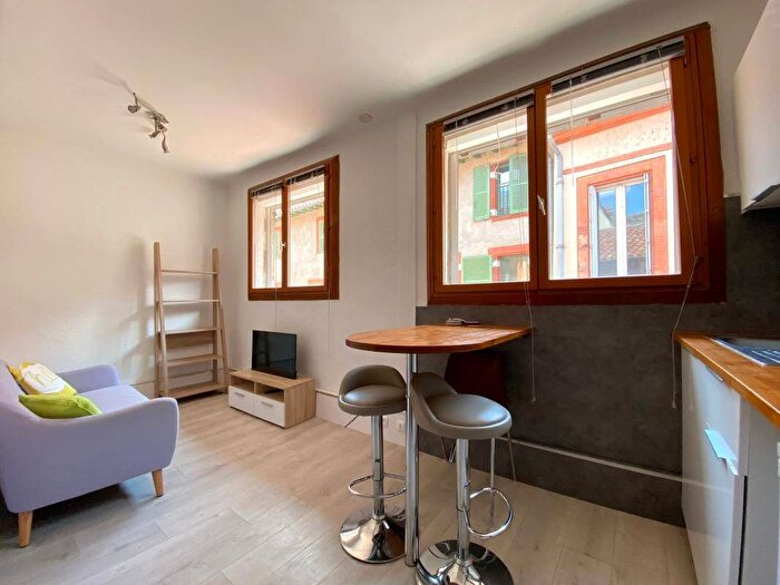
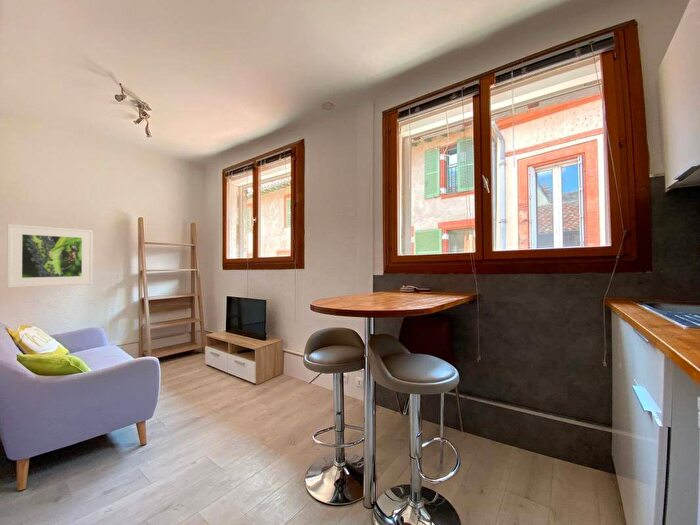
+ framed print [6,223,94,289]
